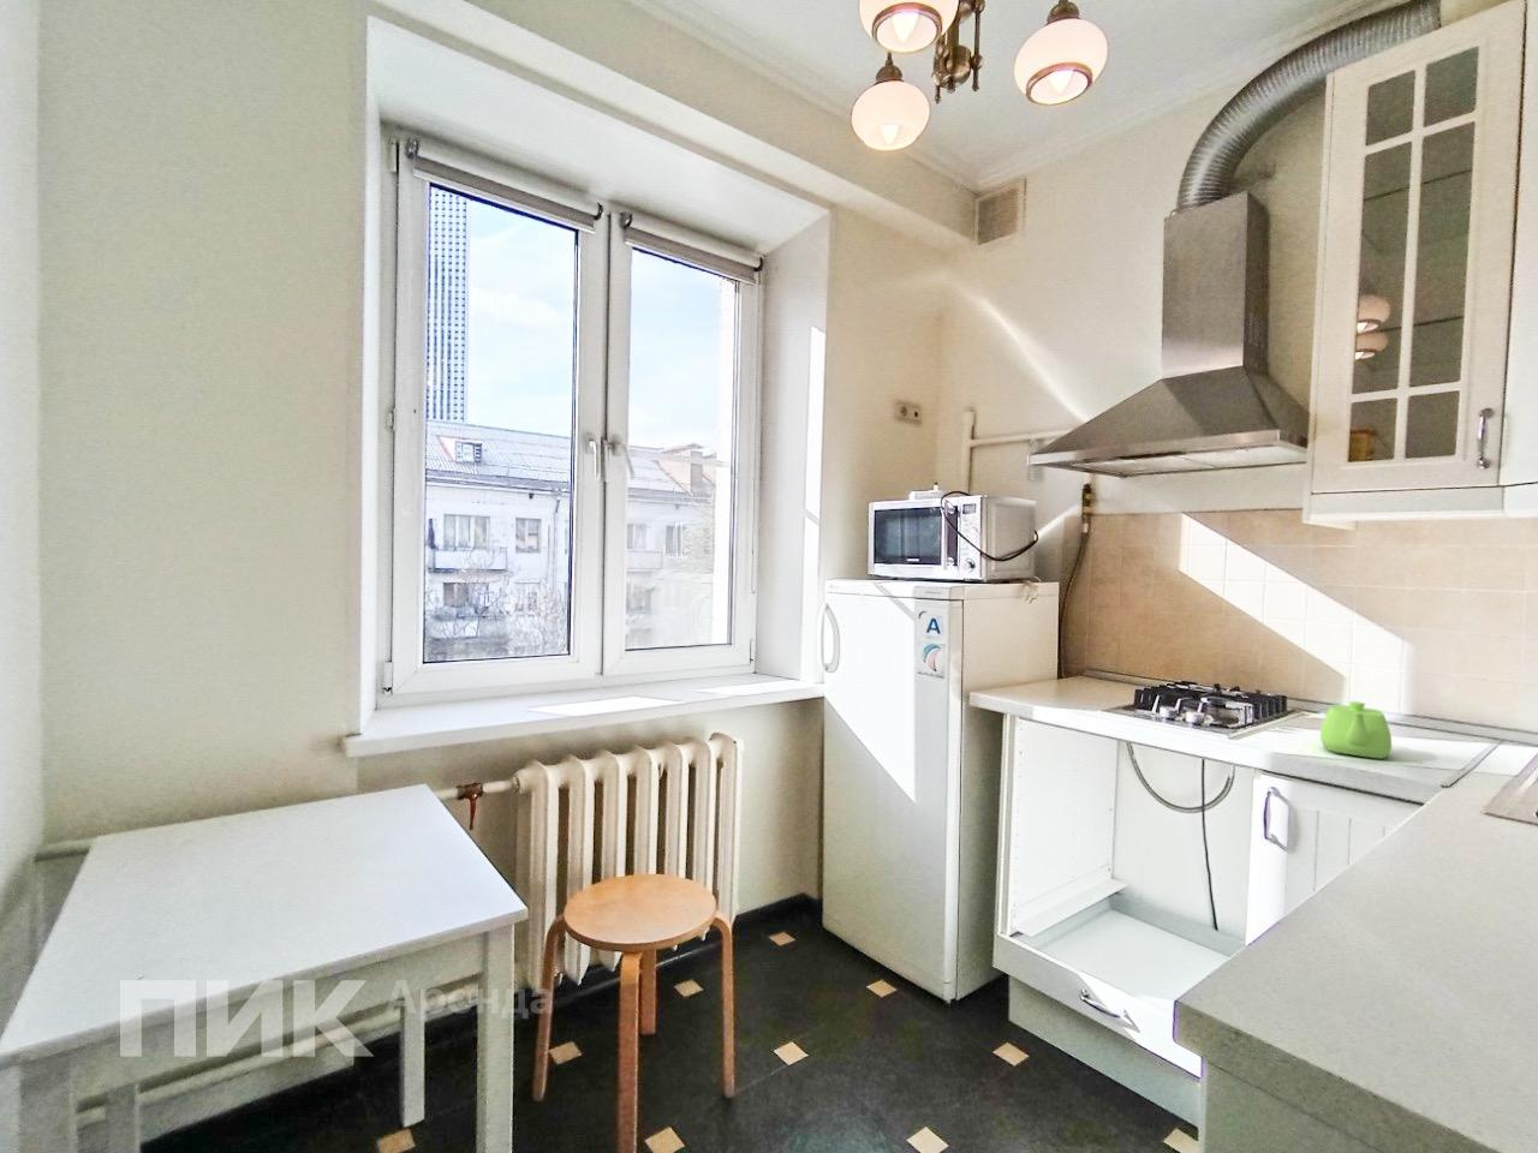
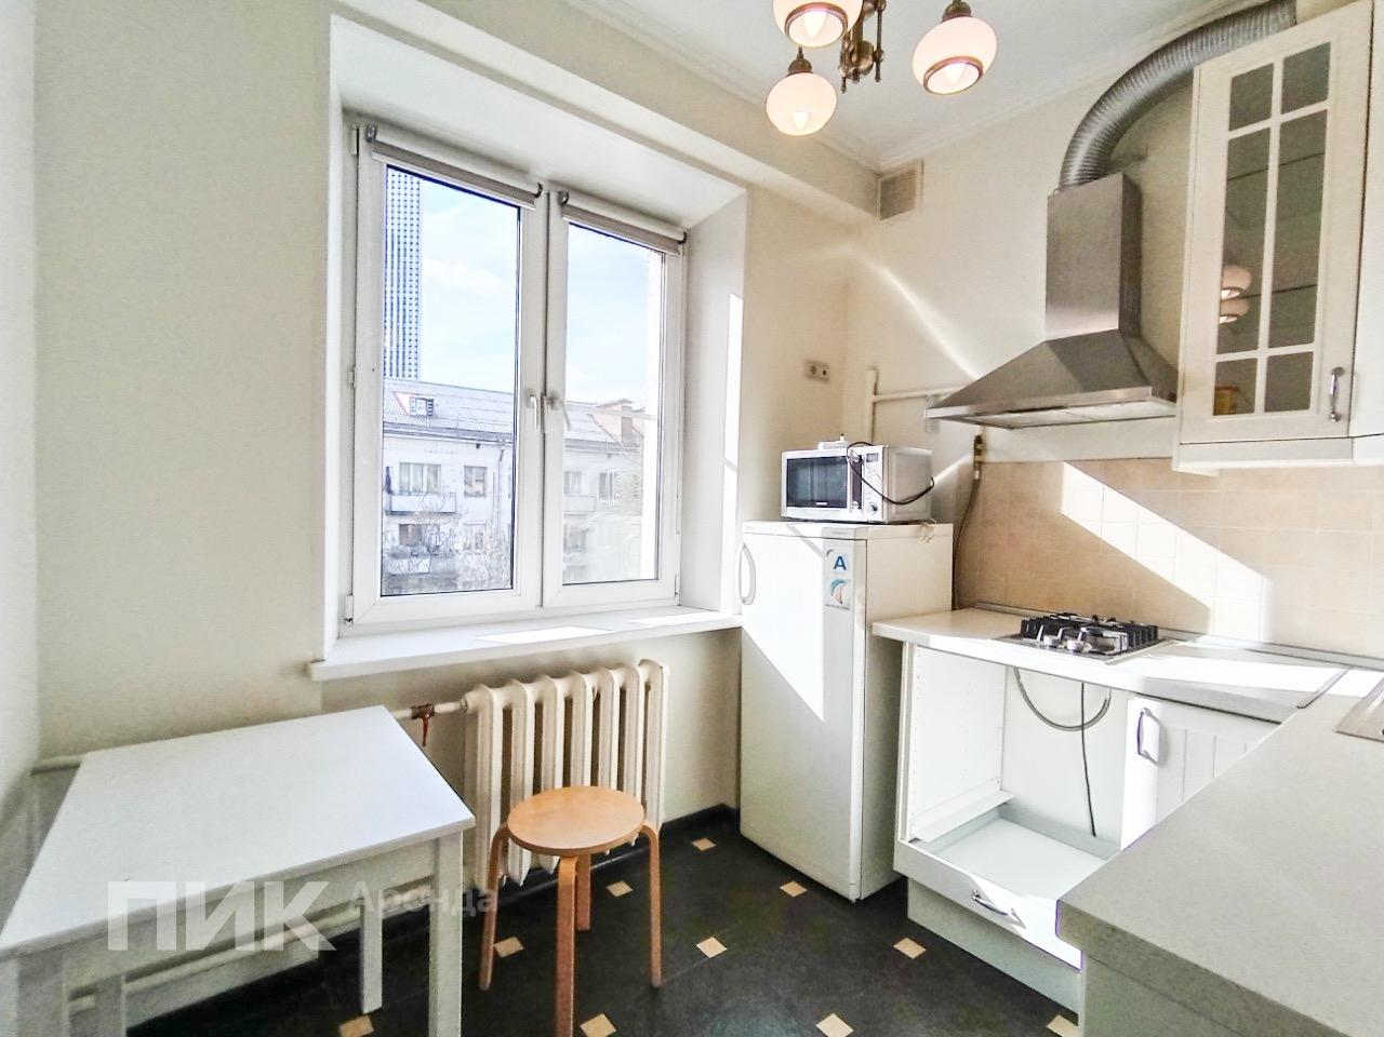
- teapot [1319,700,1393,761]
